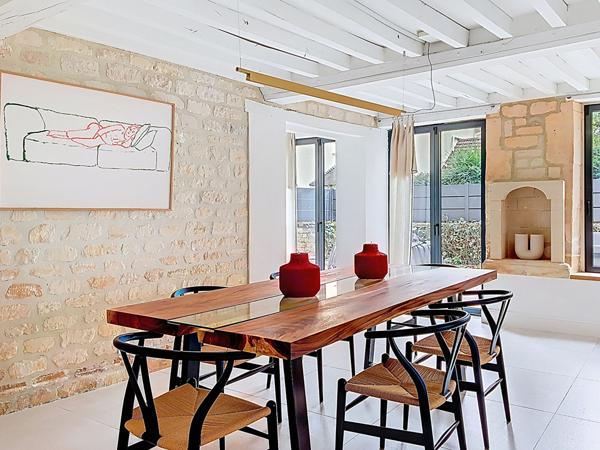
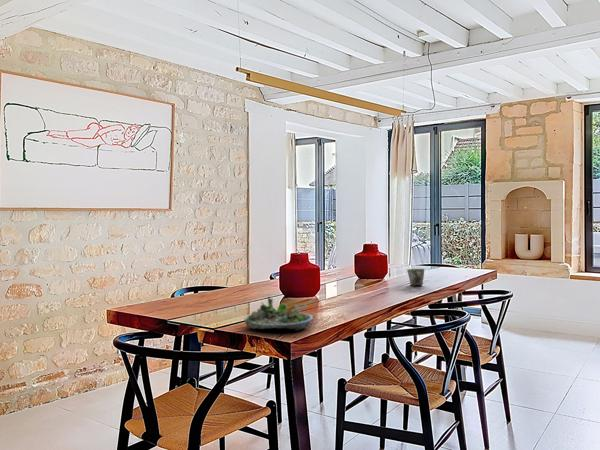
+ succulent planter [243,296,314,332]
+ mug [406,268,426,287]
